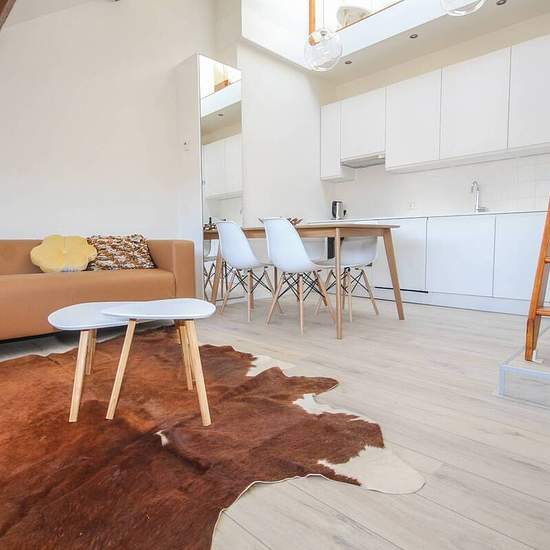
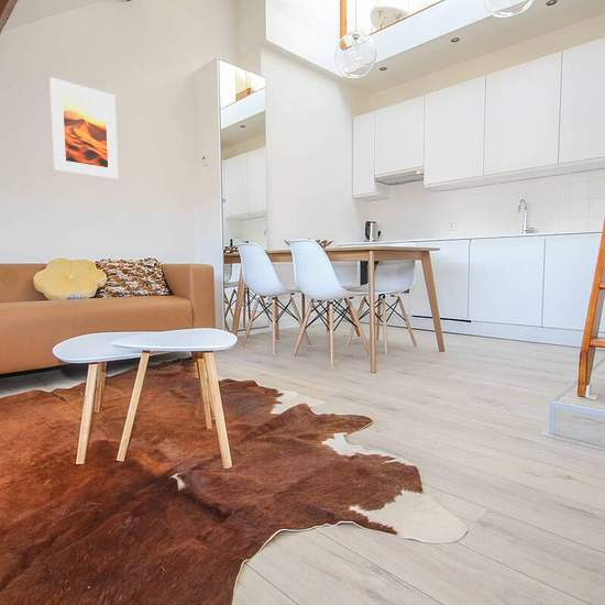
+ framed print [48,76,119,180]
